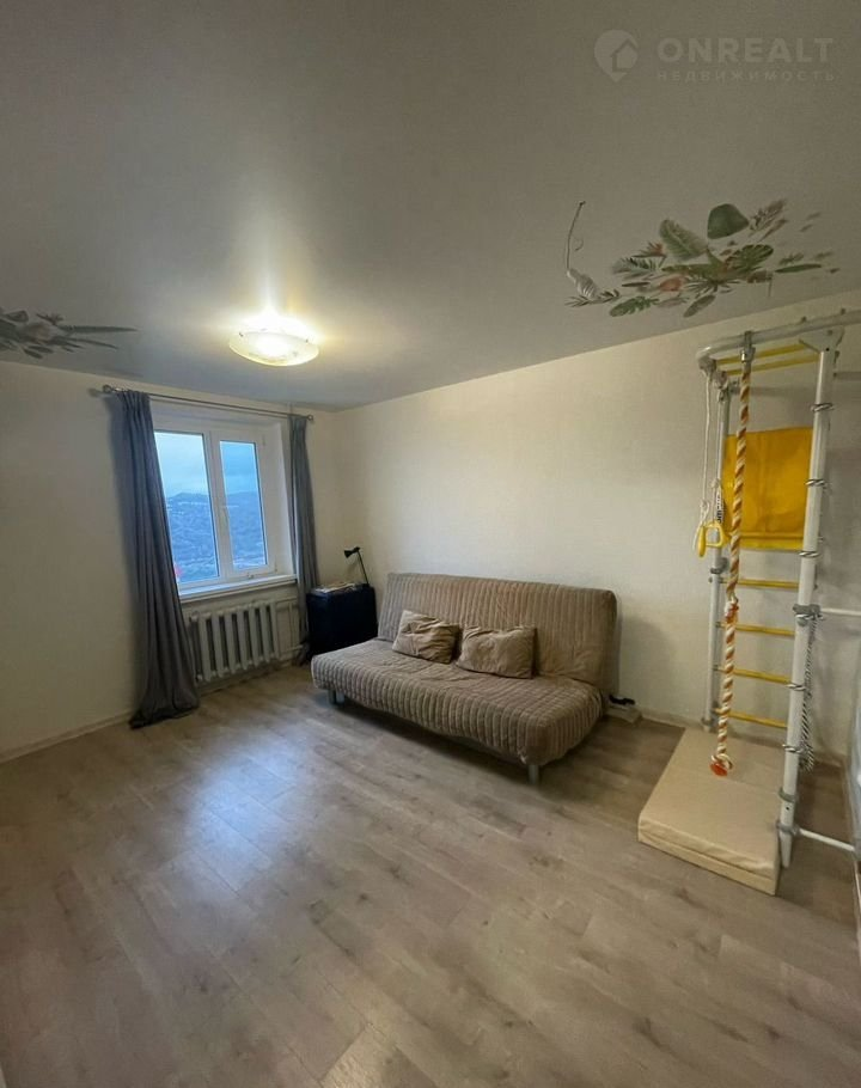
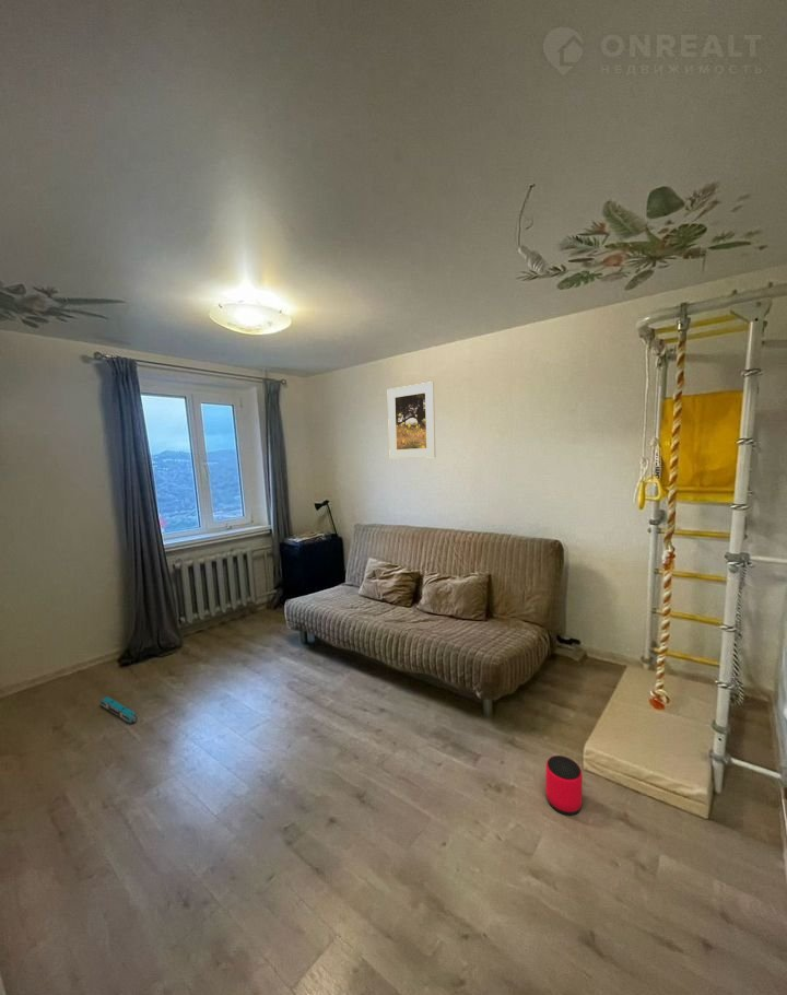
+ speaker [544,754,584,816]
+ toy train [99,695,138,725]
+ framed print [387,381,436,459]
